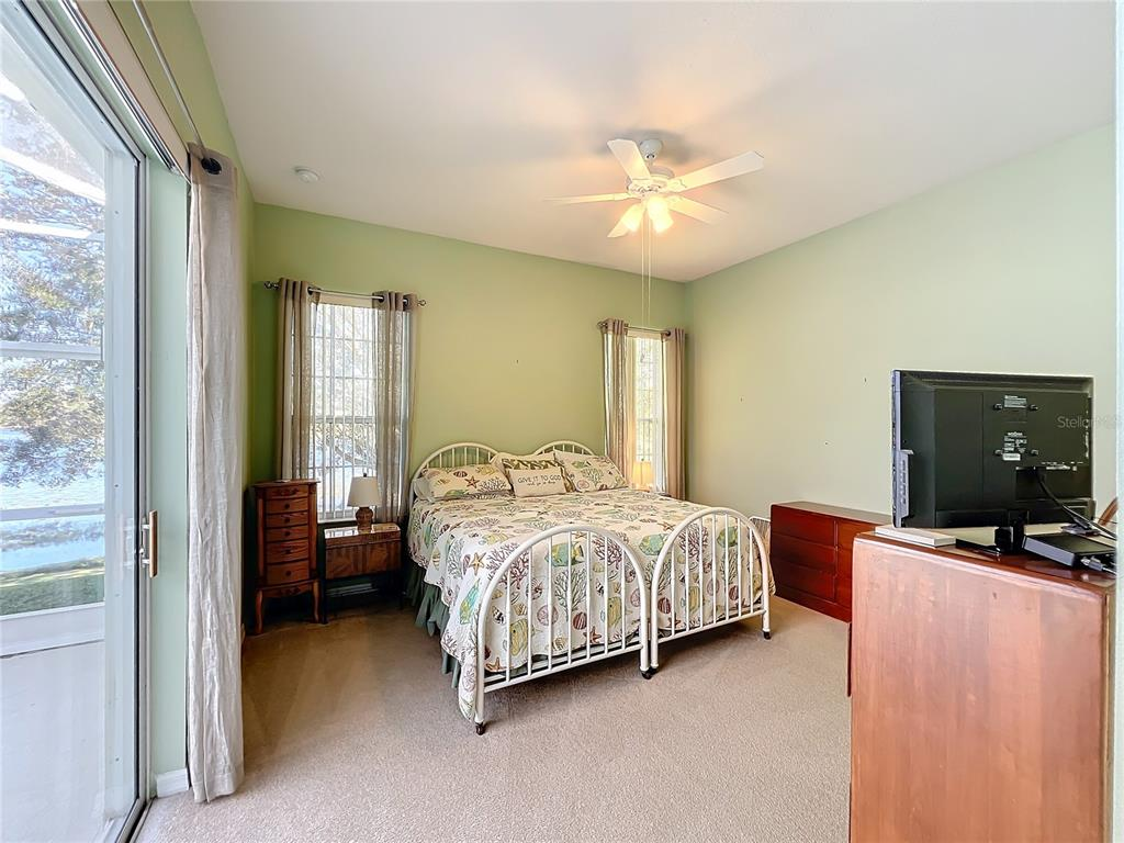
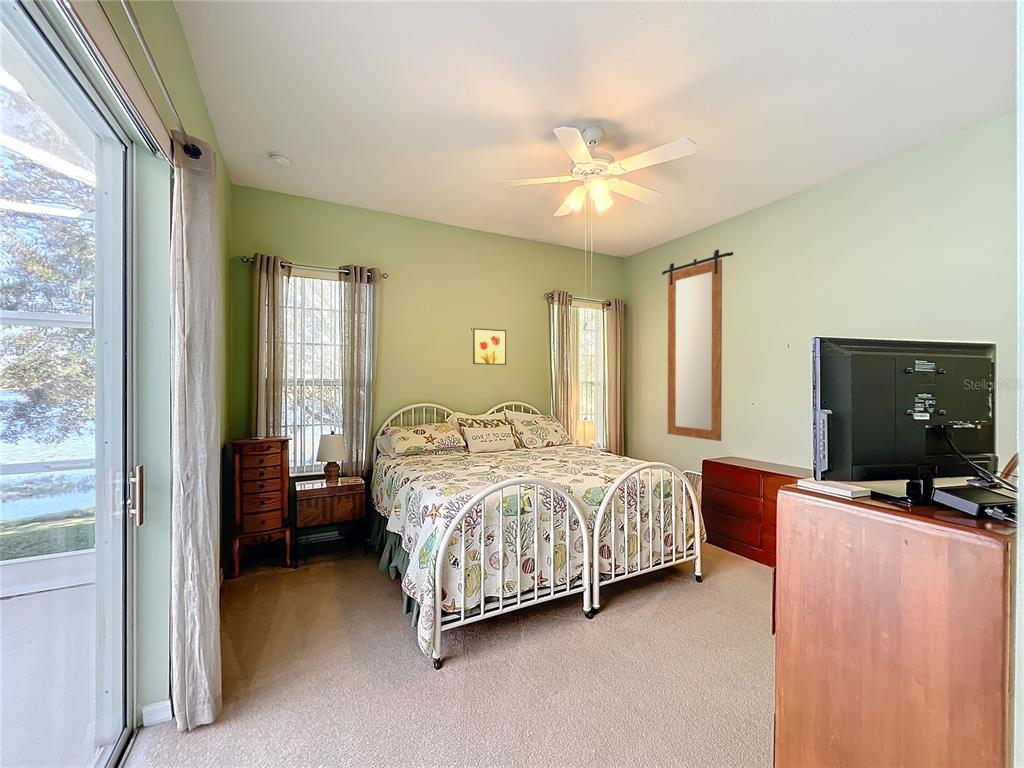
+ home mirror [661,249,734,442]
+ wall art [472,327,507,366]
